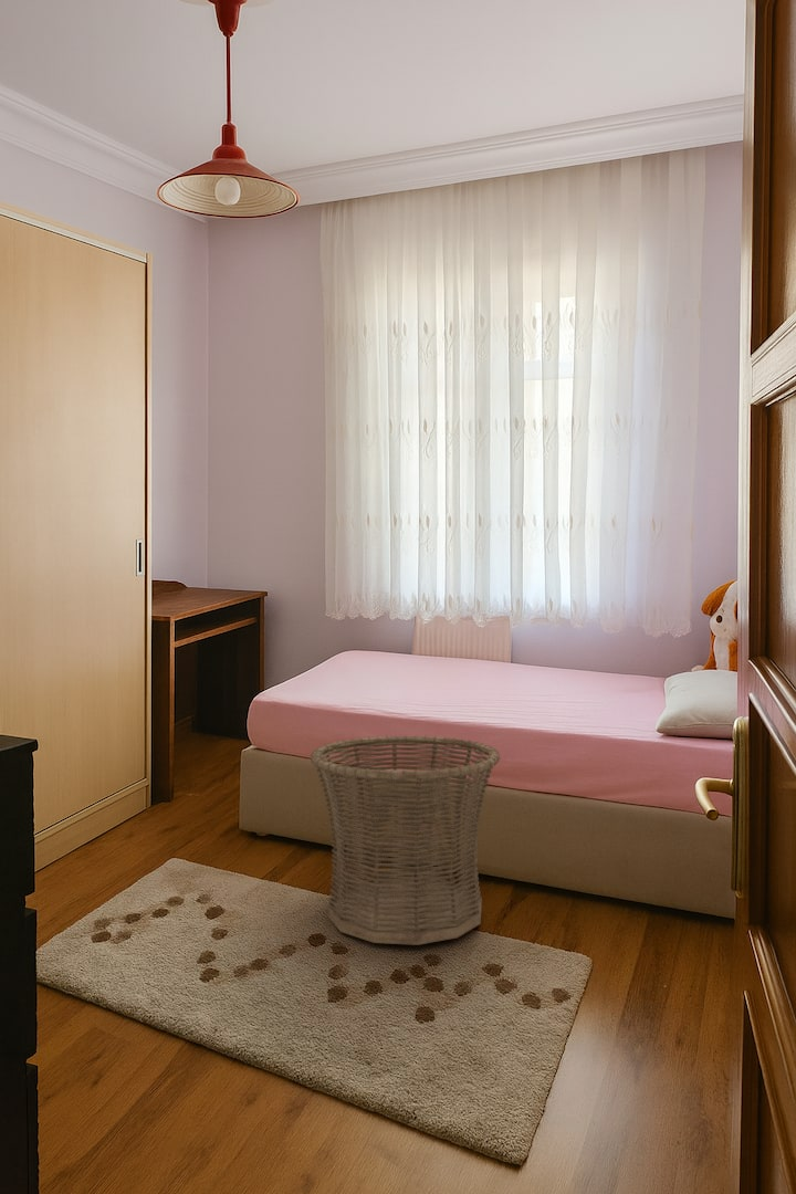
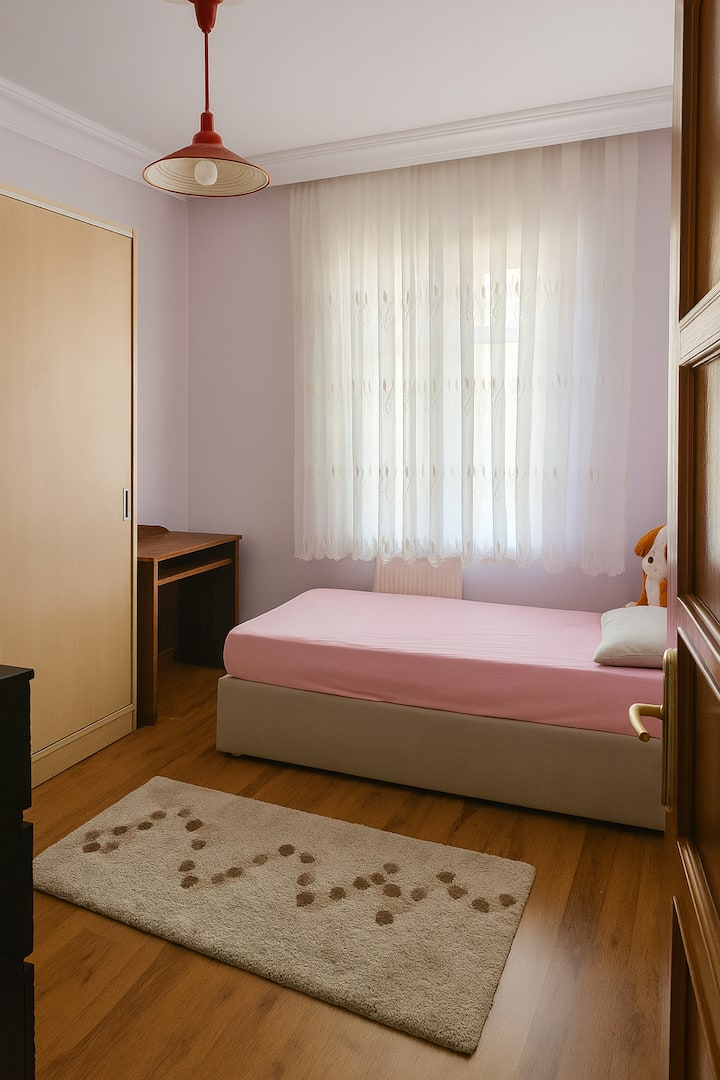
- basket [310,734,501,946]
